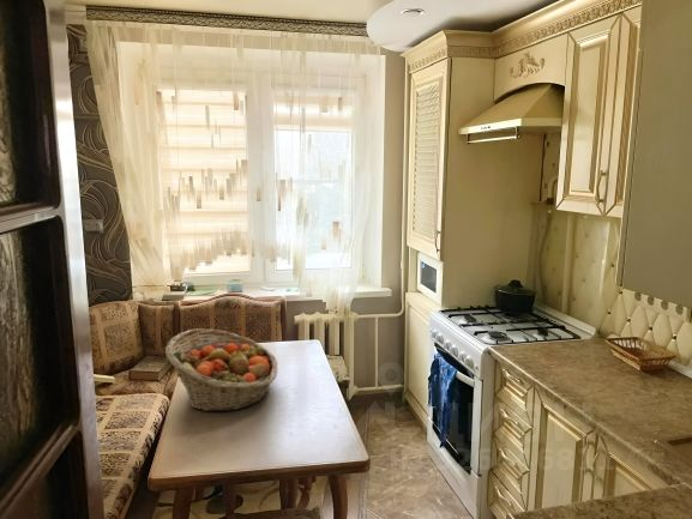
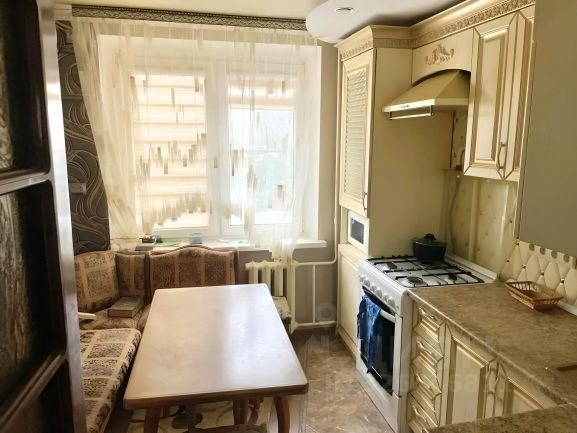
- fruit basket [164,327,278,412]
